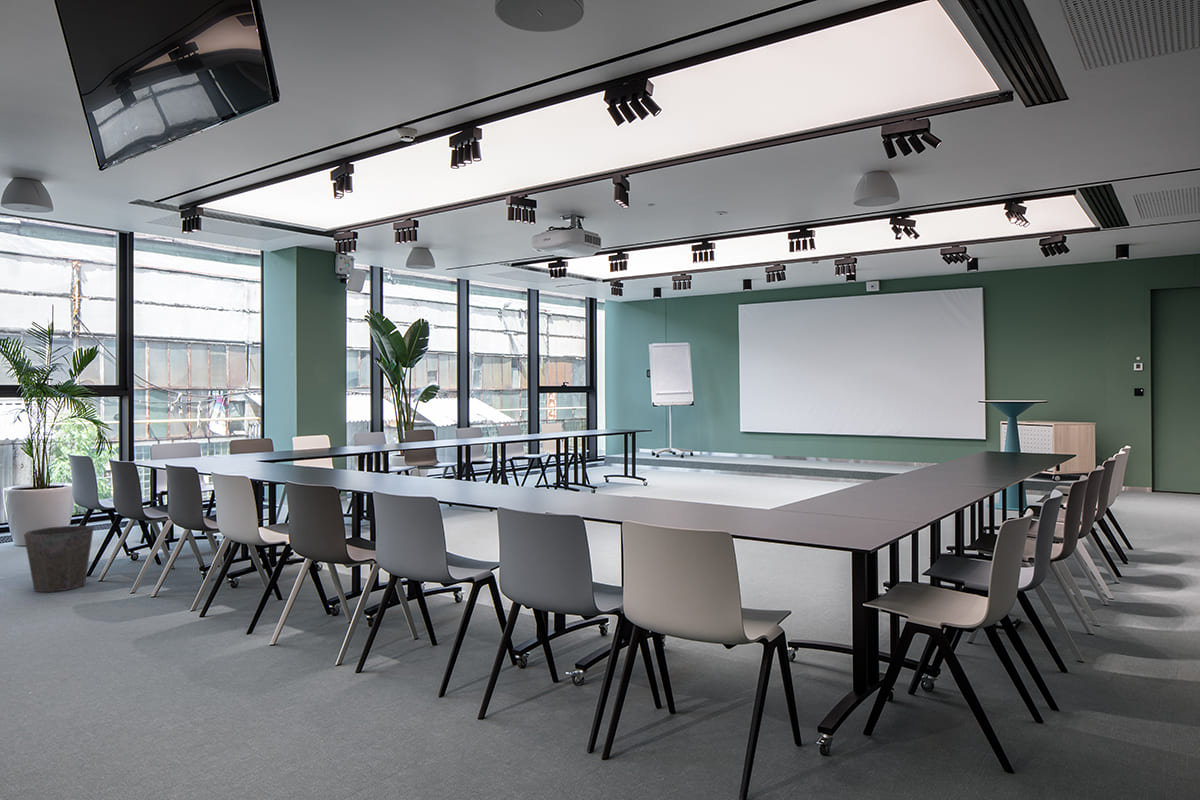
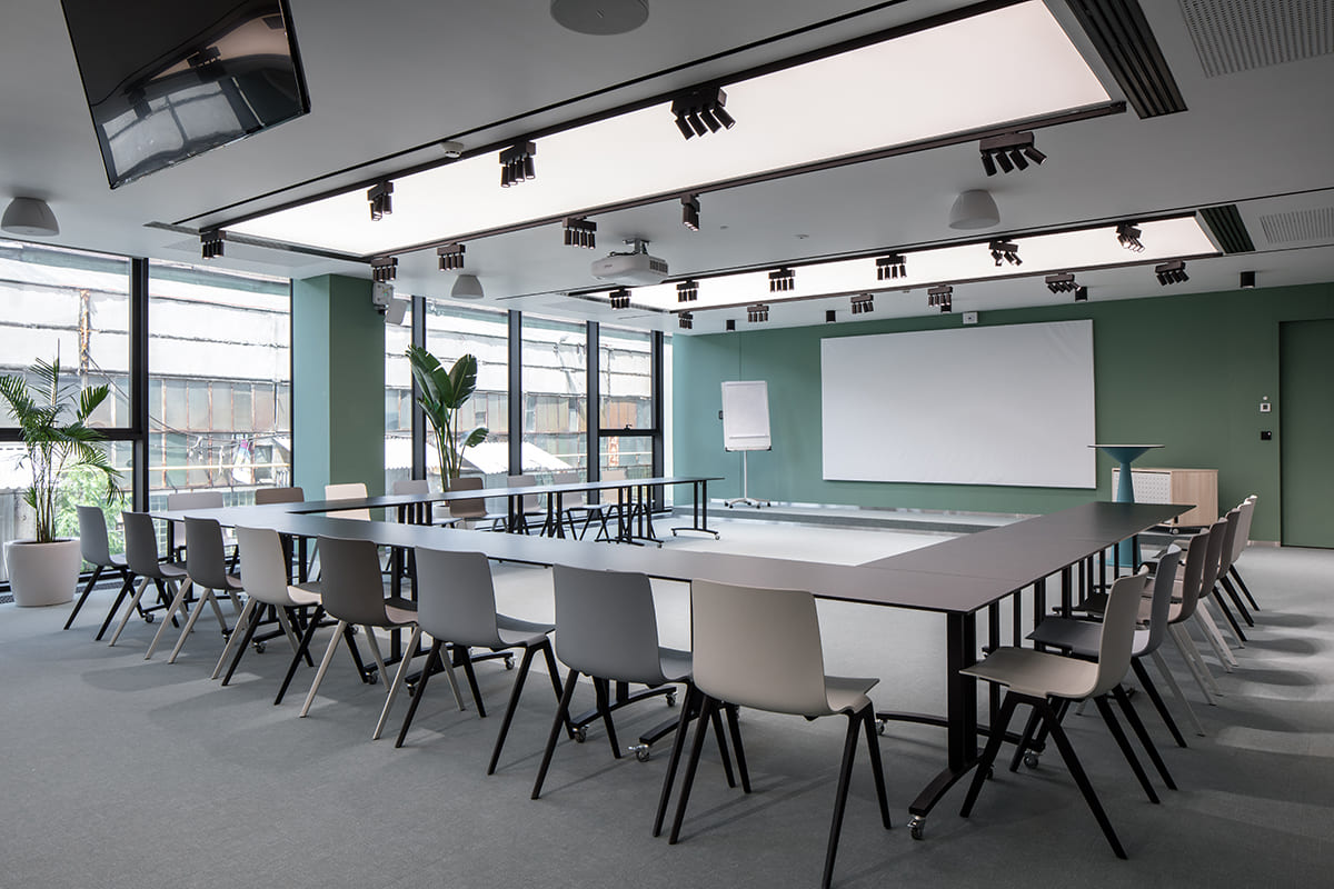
- waste bin [23,524,95,593]
